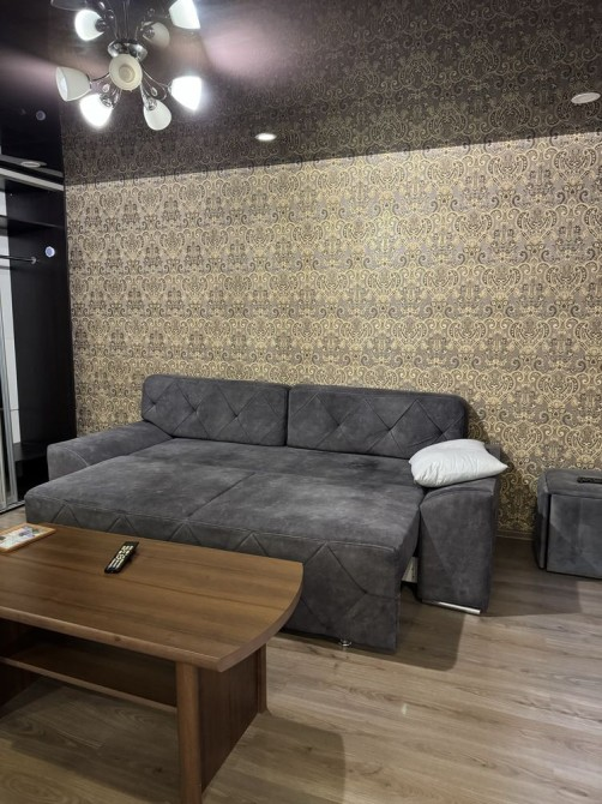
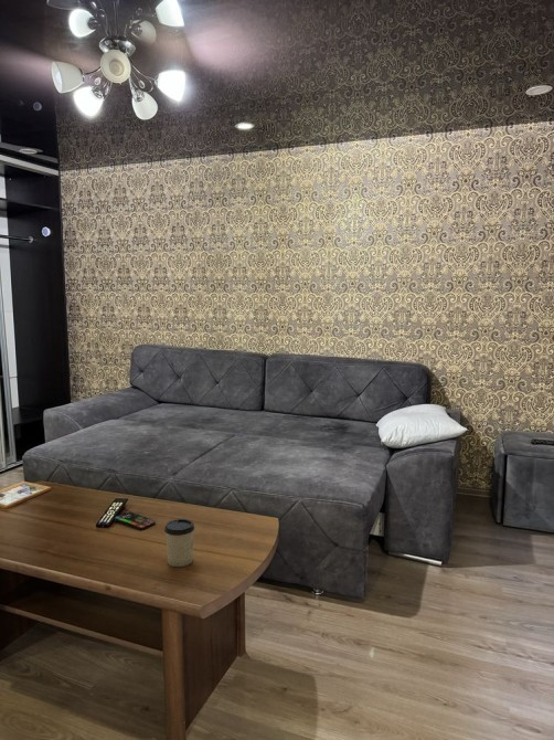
+ cup [163,518,195,568]
+ smartphone [114,510,157,531]
